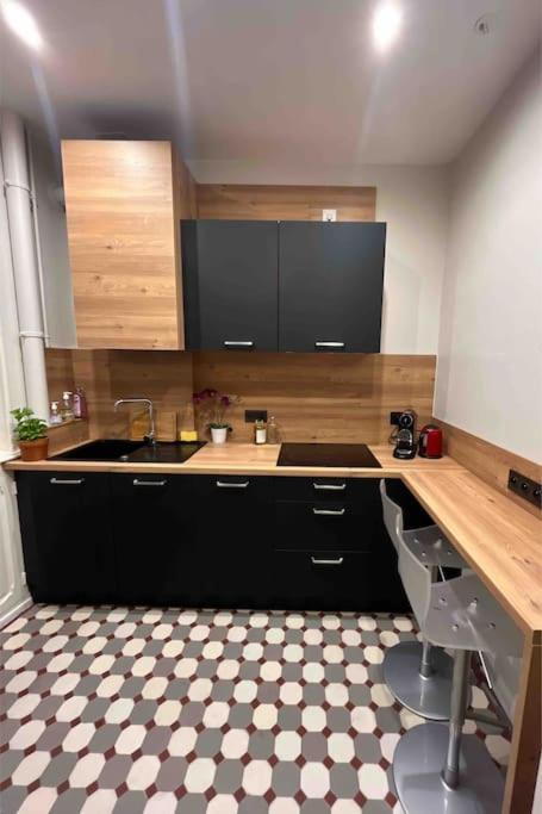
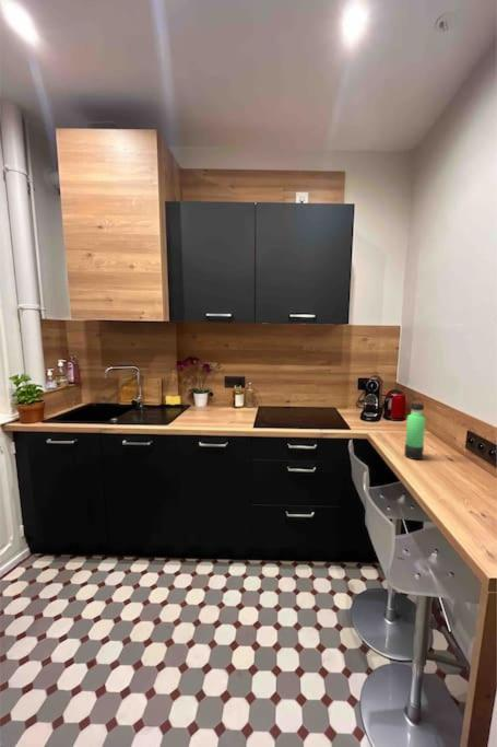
+ thermos bottle [403,397,427,460]
